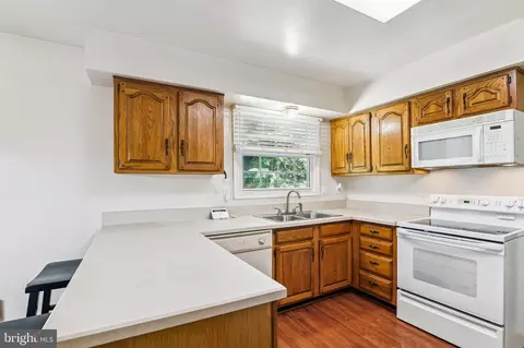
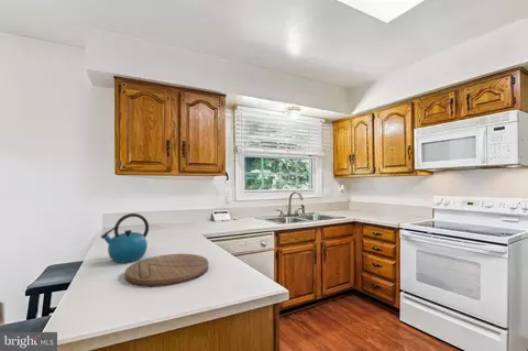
+ cutting board [124,253,209,288]
+ kettle [100,212,150,264]
